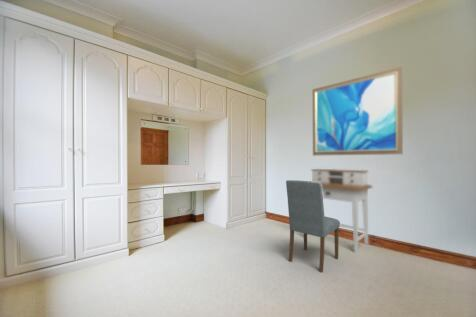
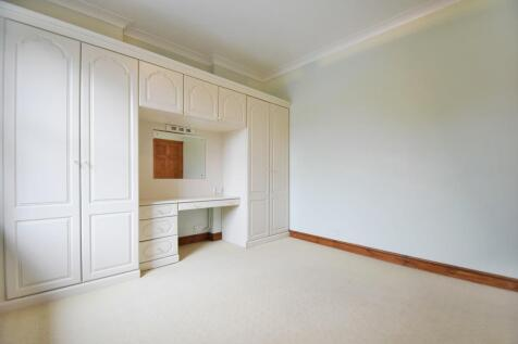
- wall art [312,66,404,157]
- dining chair [285,179,341,273]
- desk [310,168,374,254]
